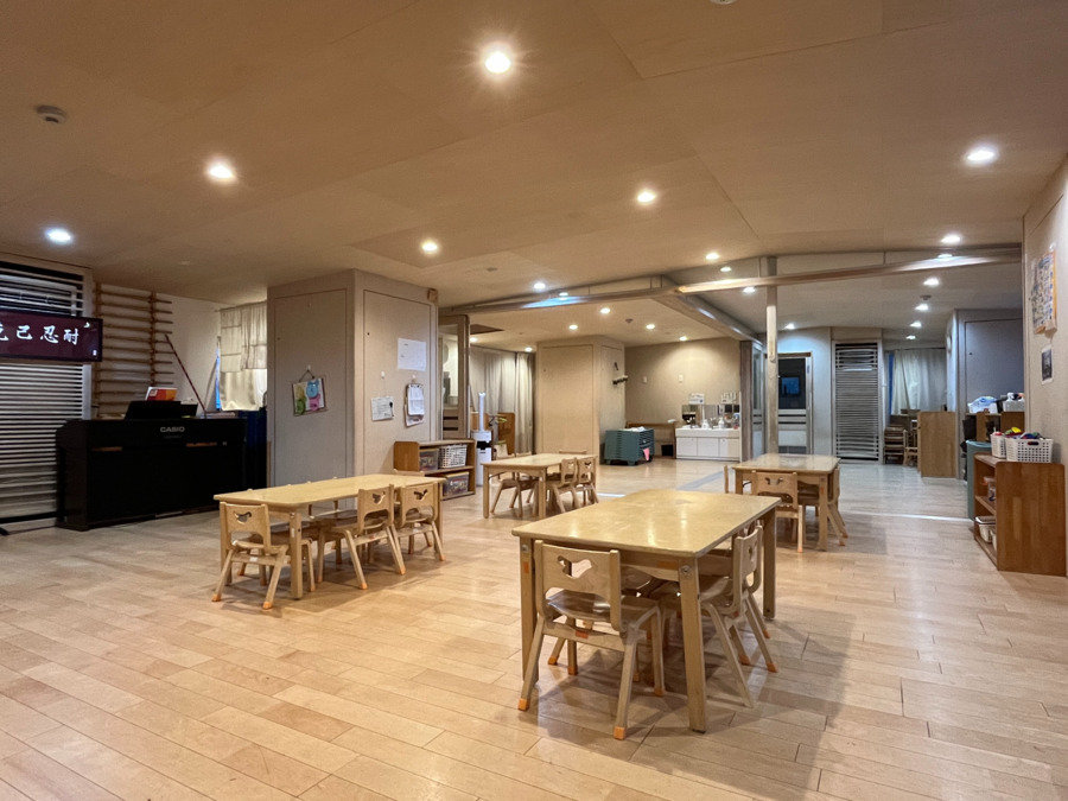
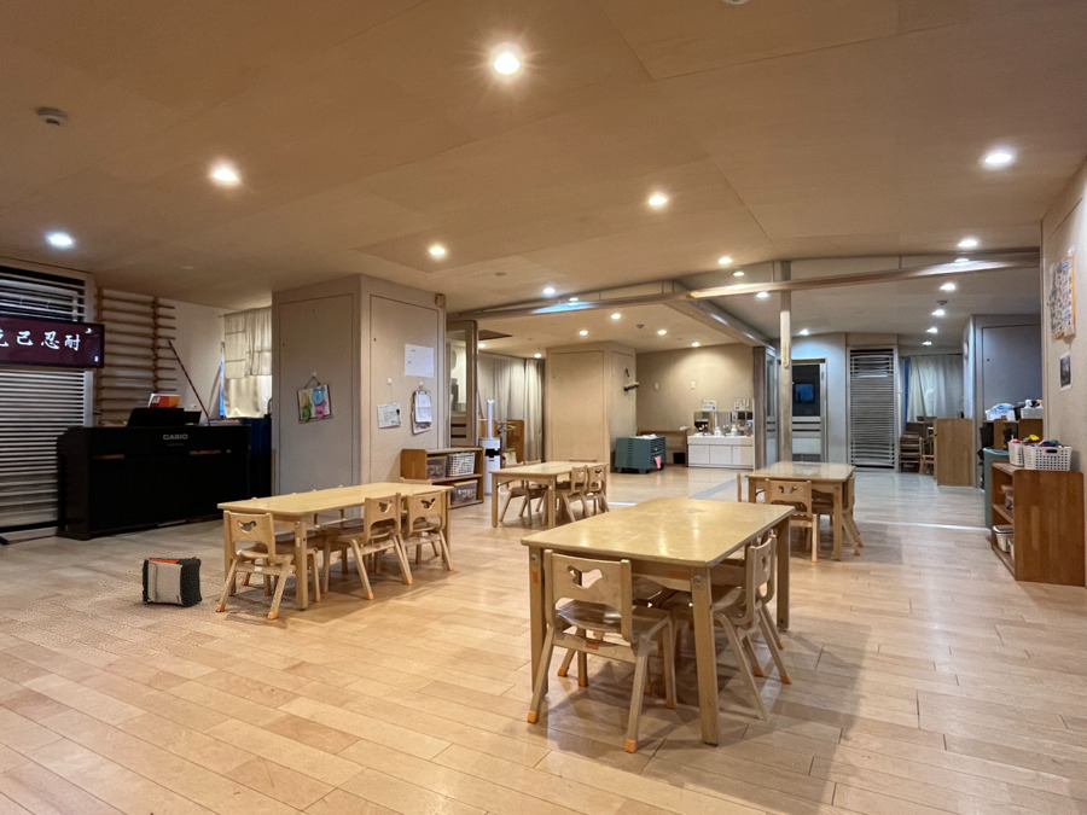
+ backpack [141,555,203,607]
